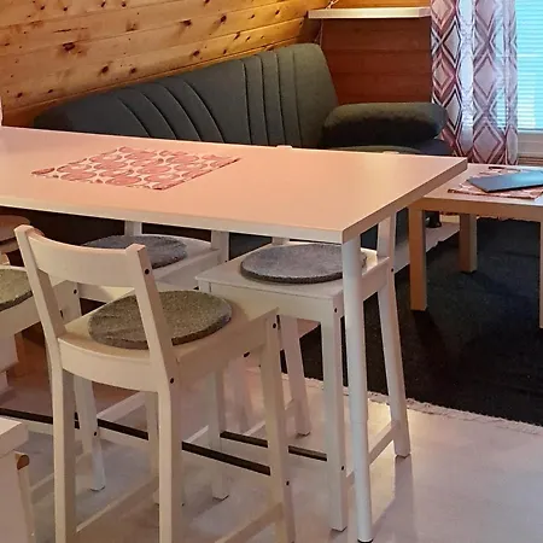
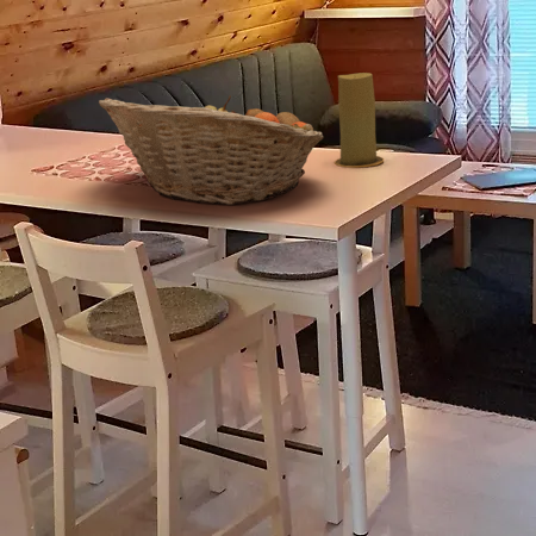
+ candle [334,71,385,169]
+ fruit basket [98,94,324,206]
